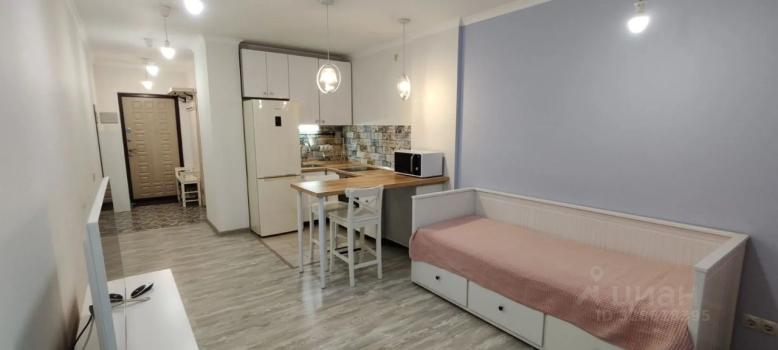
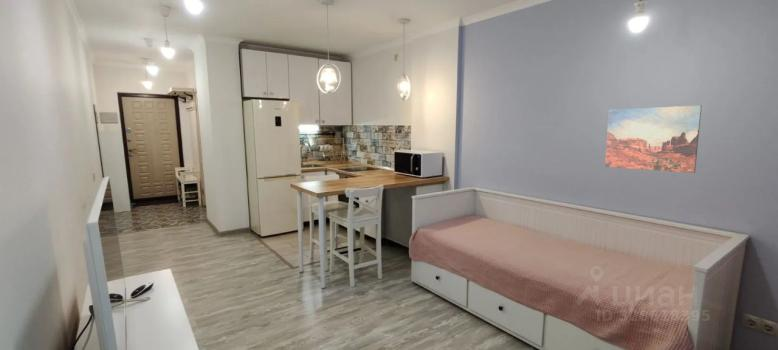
+ wall art [604,104,703,174]
